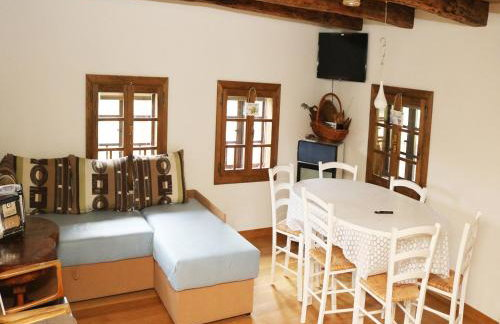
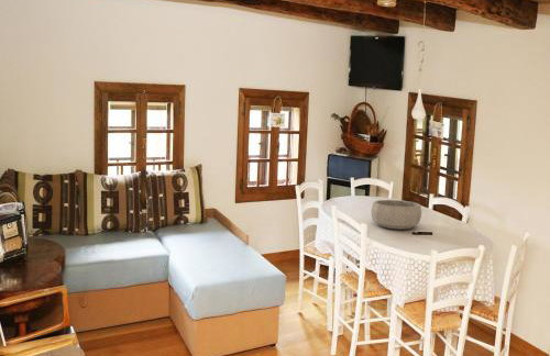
+ decorative bowl [371,199,422,231]
